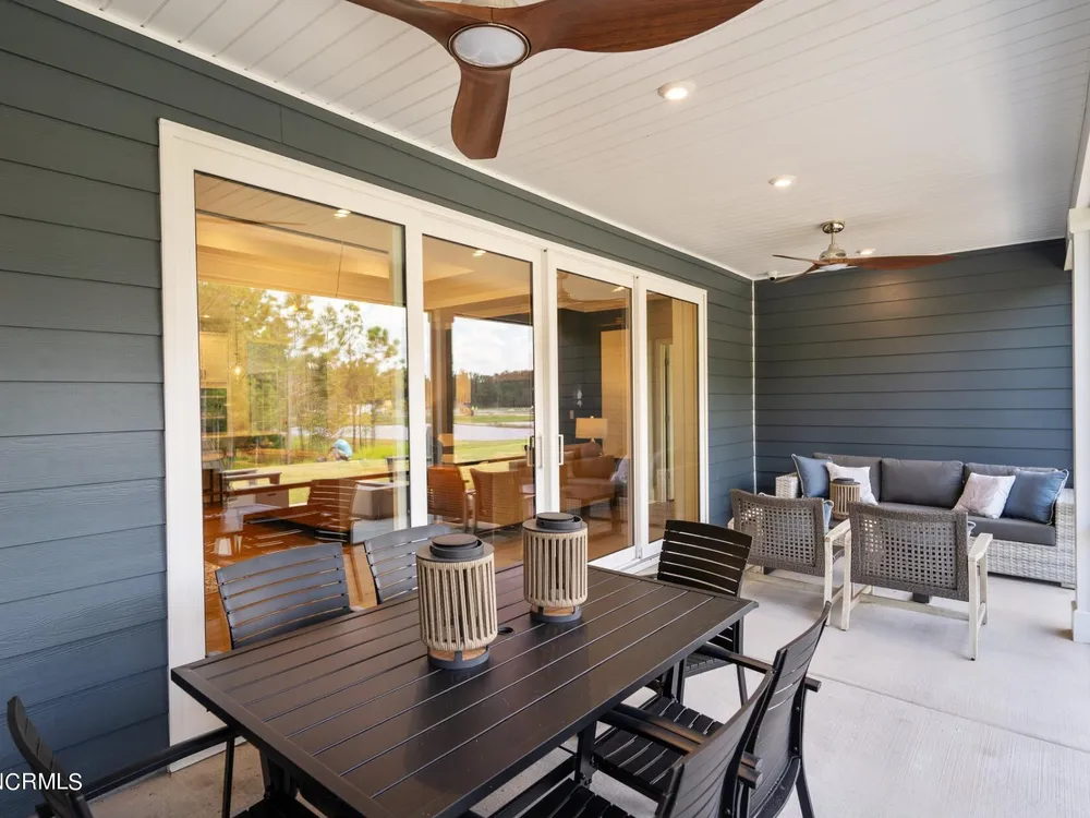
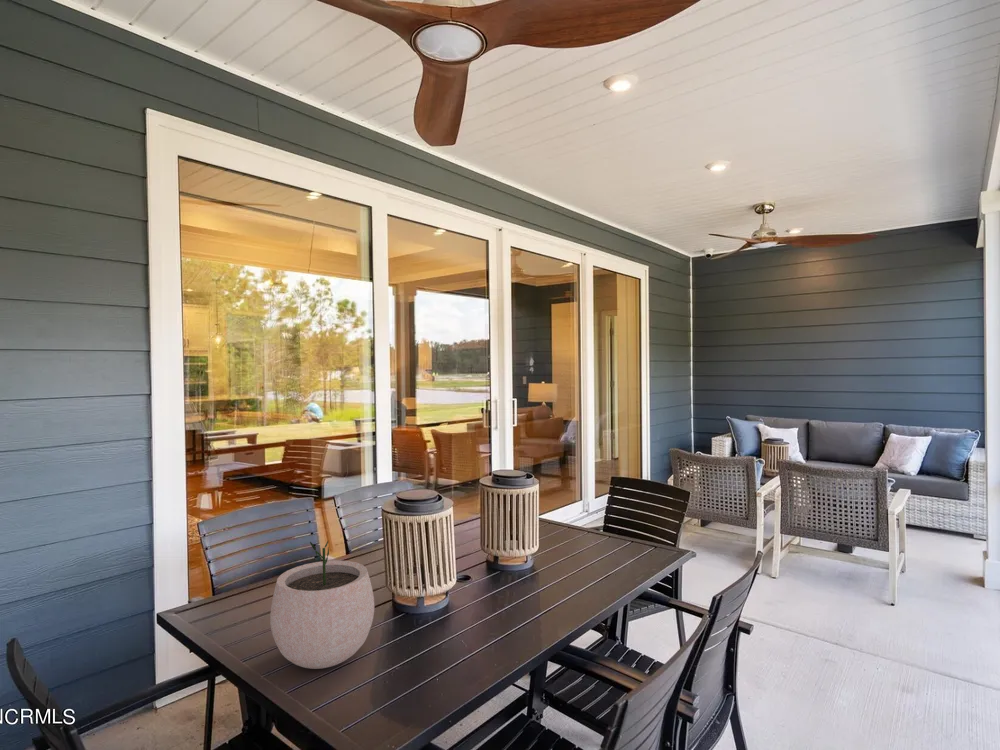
+ plant pot [269,541,375,670]
